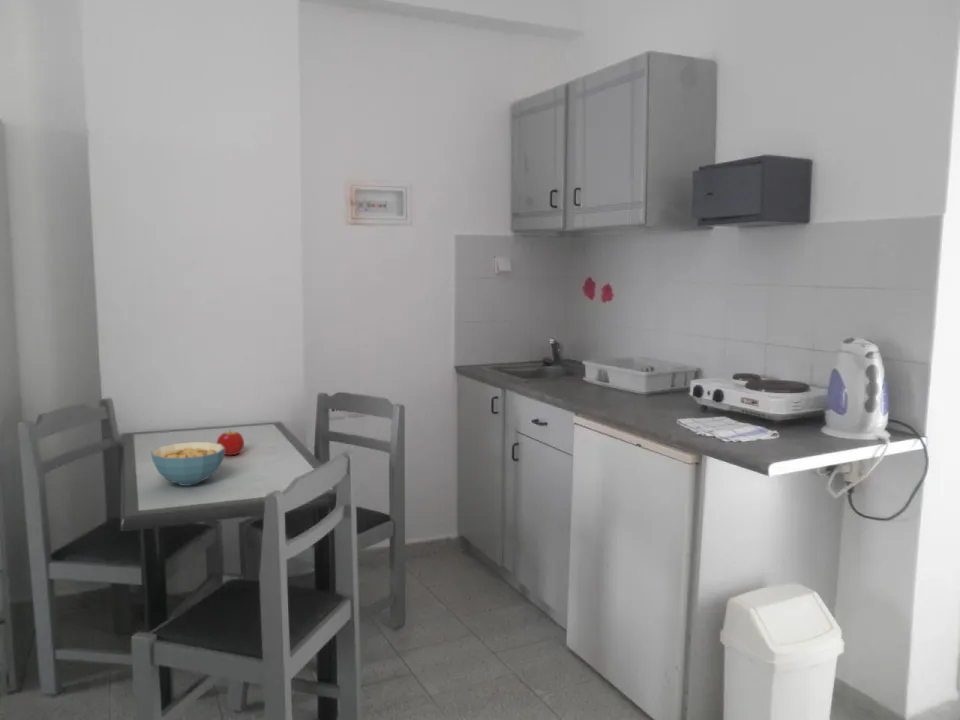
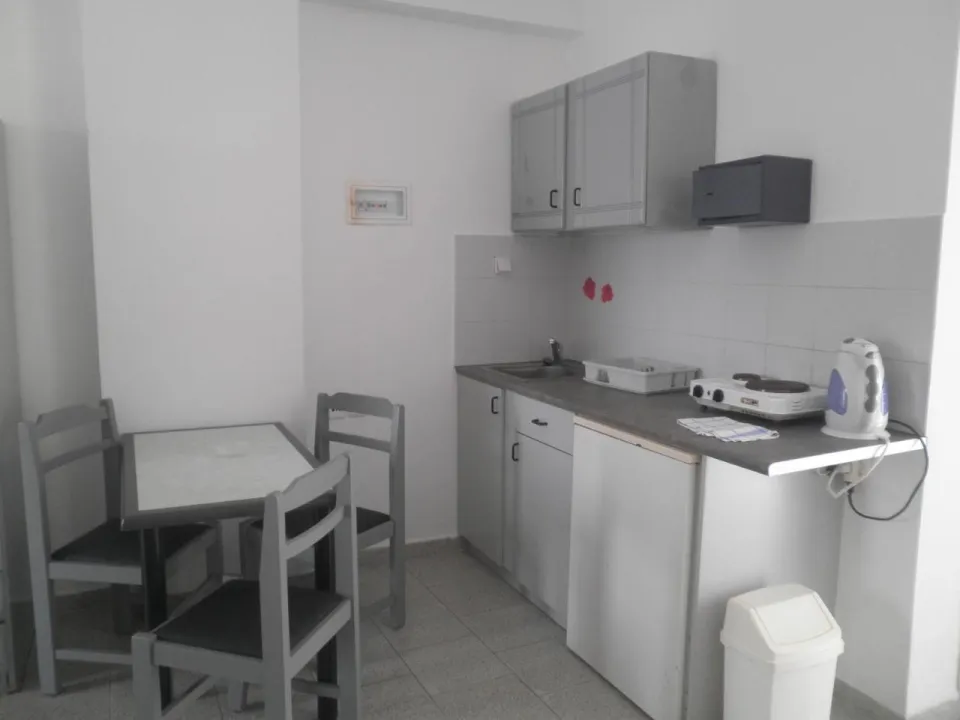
- fruit [216,429,245,456]
- cereal bowl [150,441,225,487]
